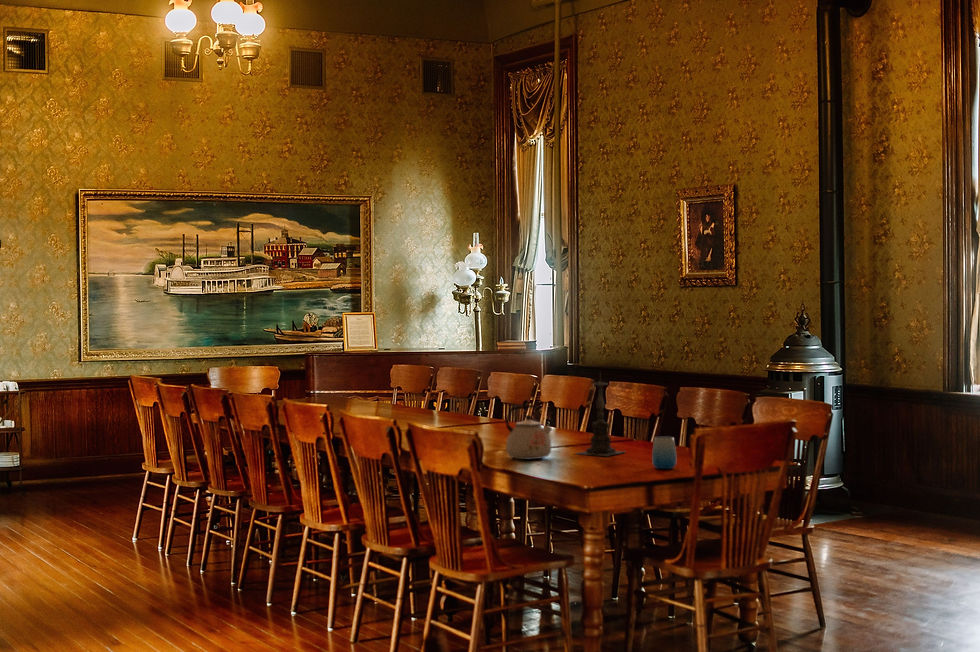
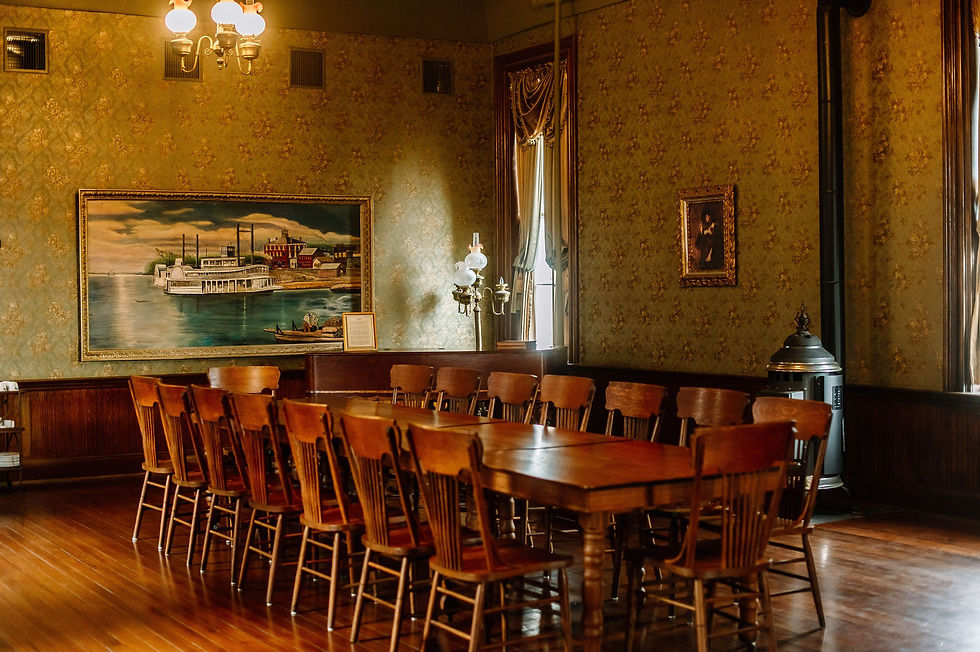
- kettle [505,404,554,460]
- candle holder [573,372,625,457]
- cup [651,435,677,470]
